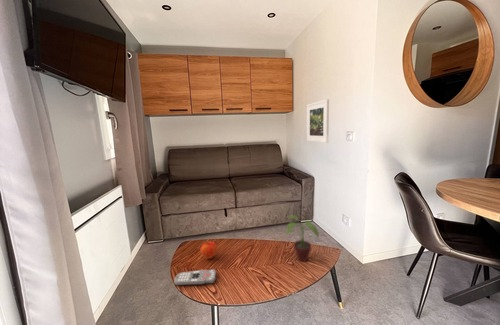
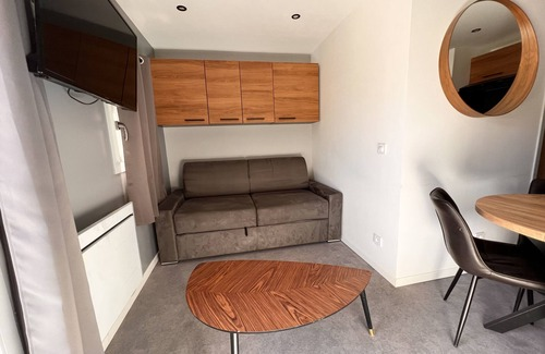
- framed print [306,98,330,144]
- fruit [199,240,218,260]
- potted plant [284,214,320,262]
- remote control [173,268,217,287]
